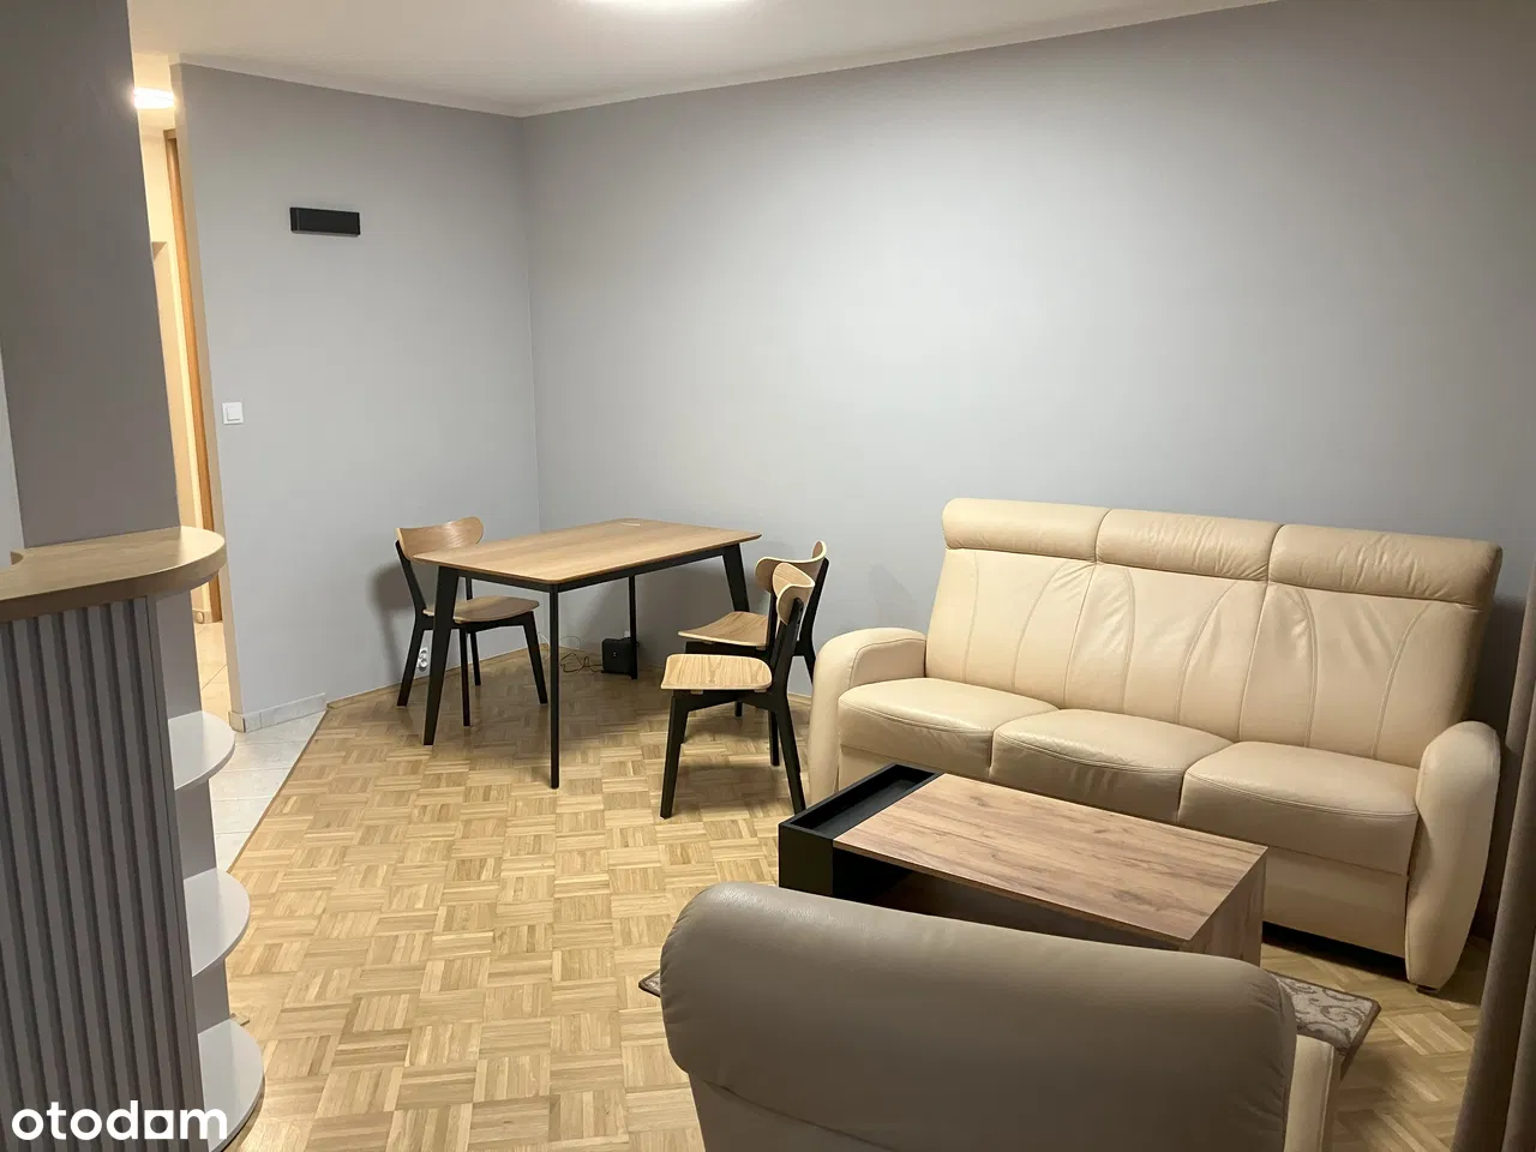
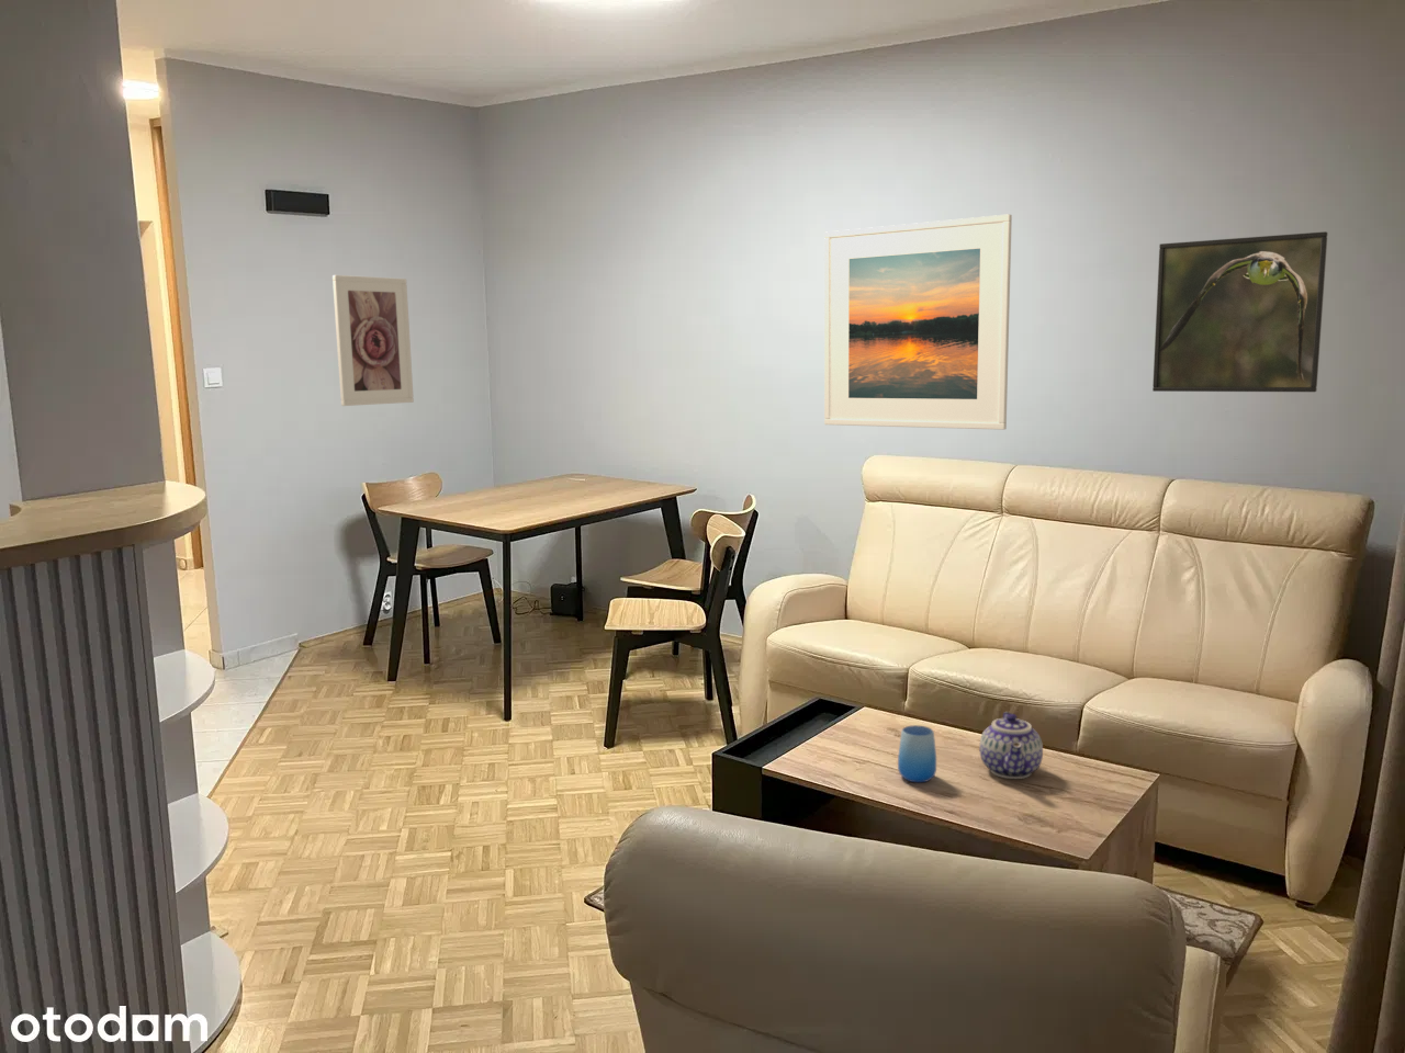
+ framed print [1152,230,1329,393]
+ cup [897,723,937,783]
+ teapot [979,711,1044,780]
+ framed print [332,274,415,407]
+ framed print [823,213,1013,431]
